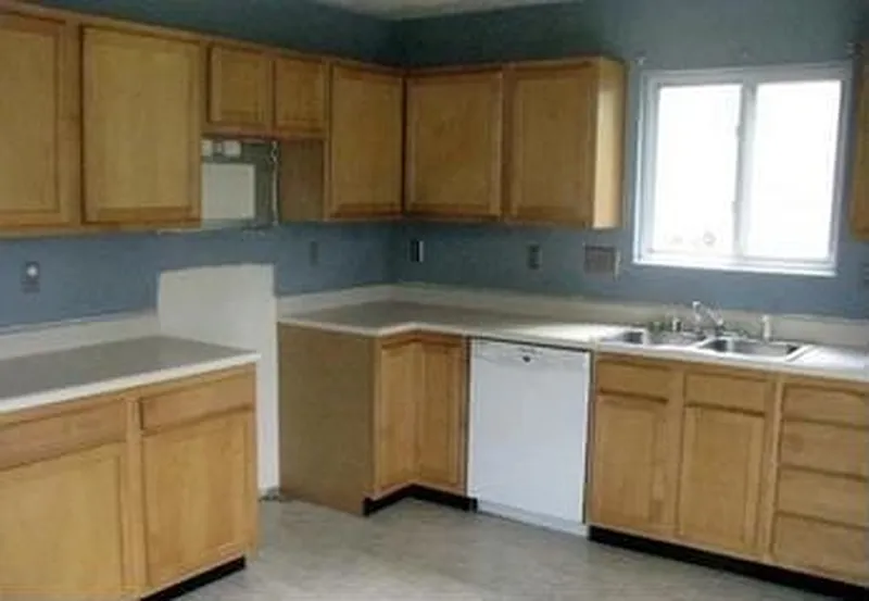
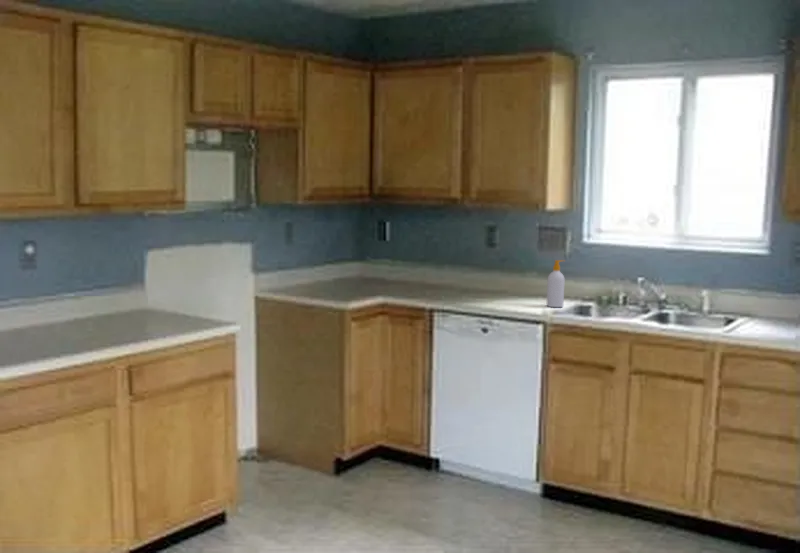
+ soap bottle [545,259,566,308]
